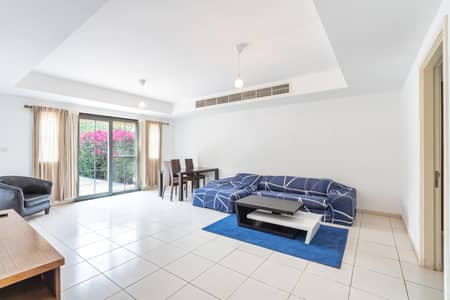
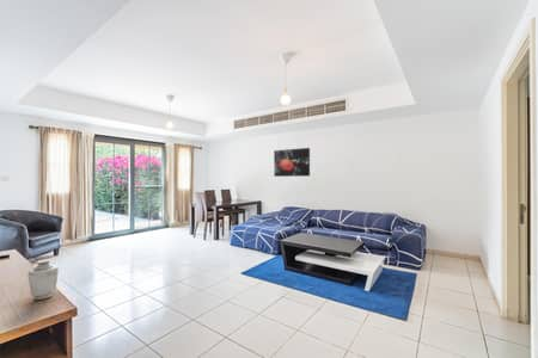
+ vase [27,259,60,301]
+ wall art [273,147,311,178]
